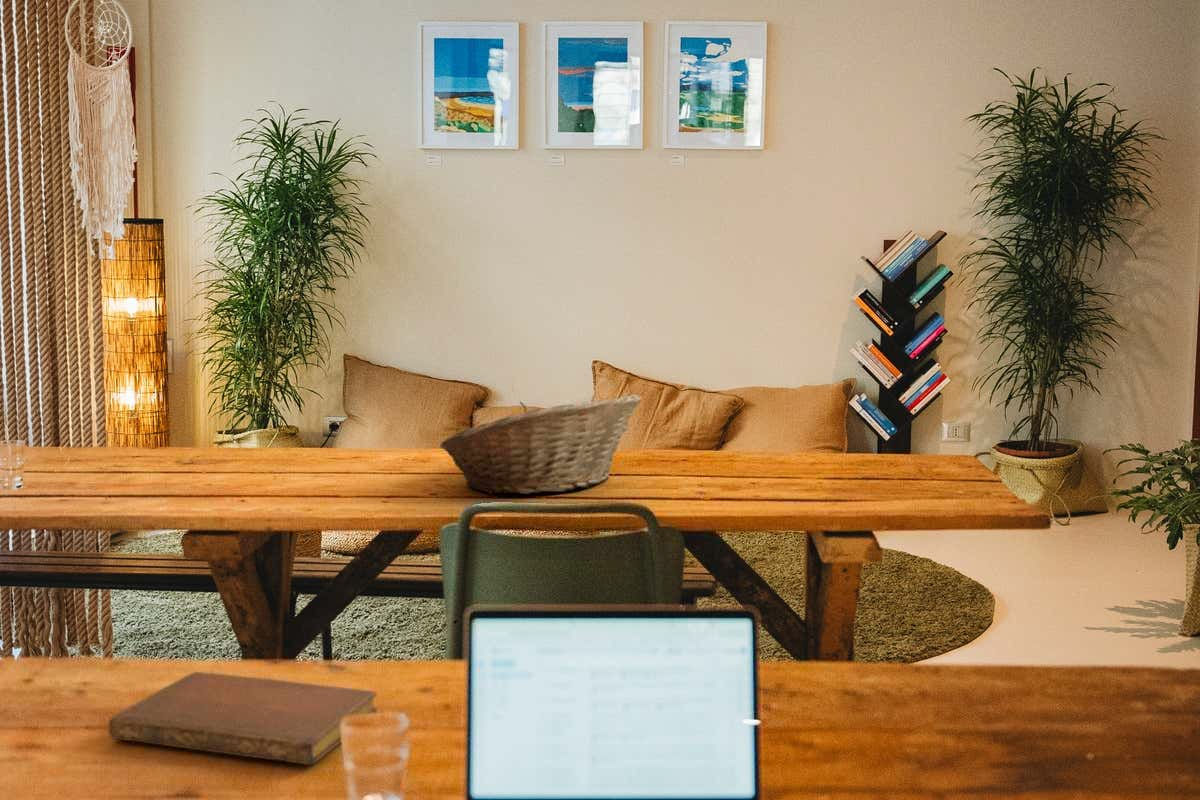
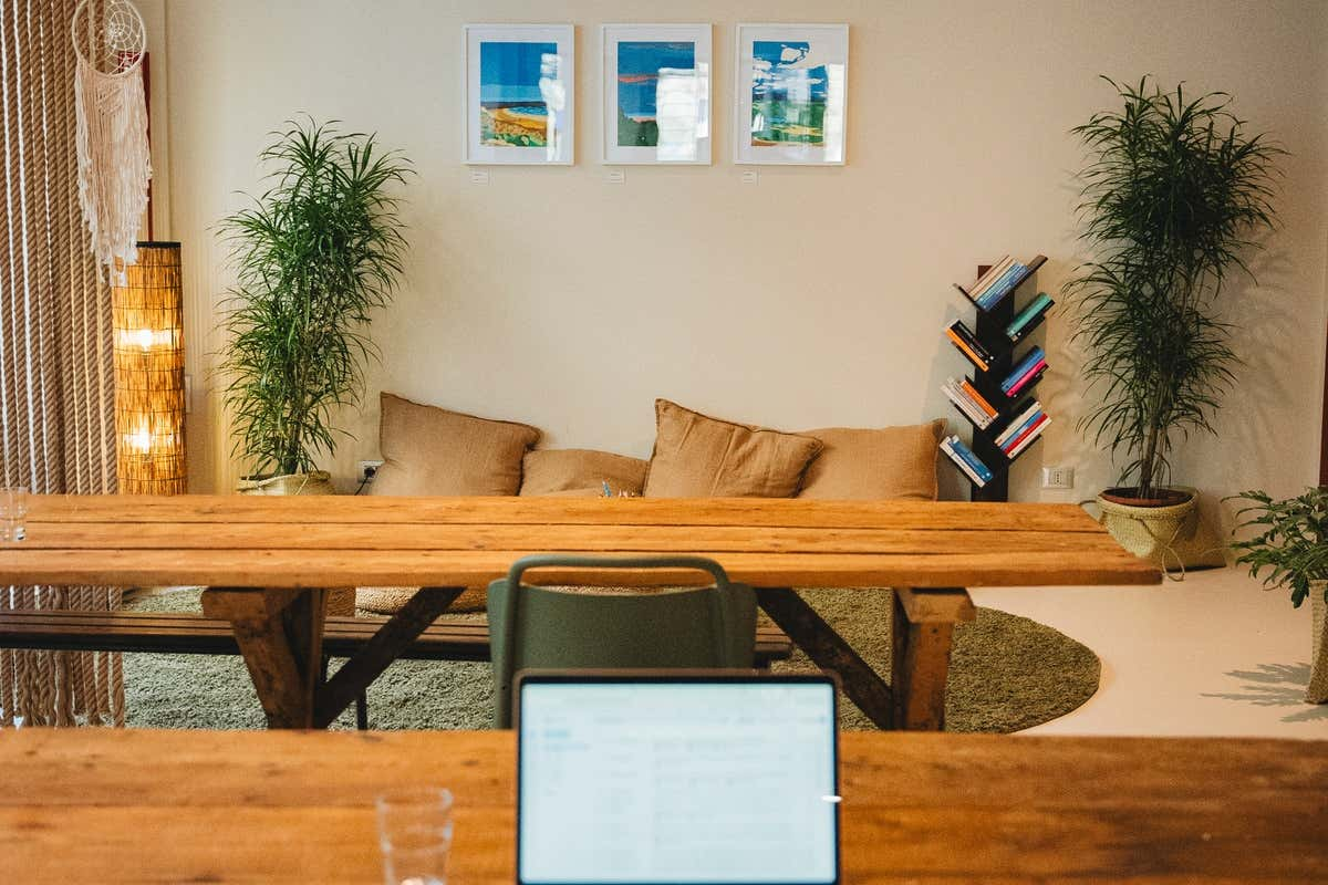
- notebook [108,671,378,766]
- fruit basket [439,392,643,495]
